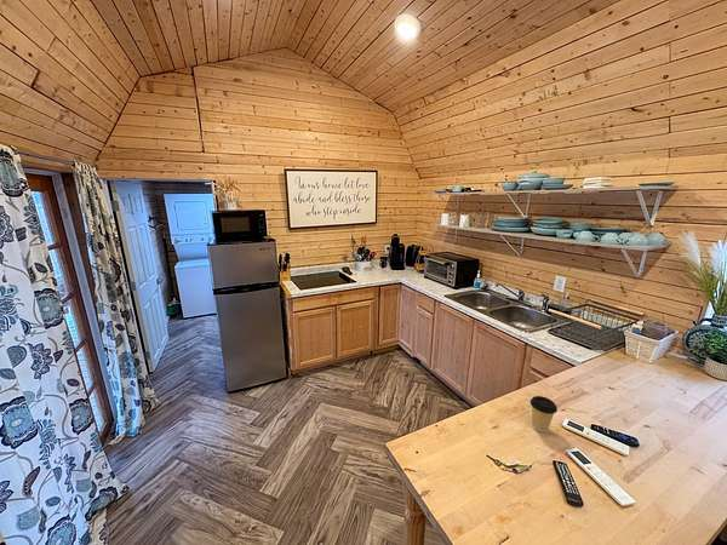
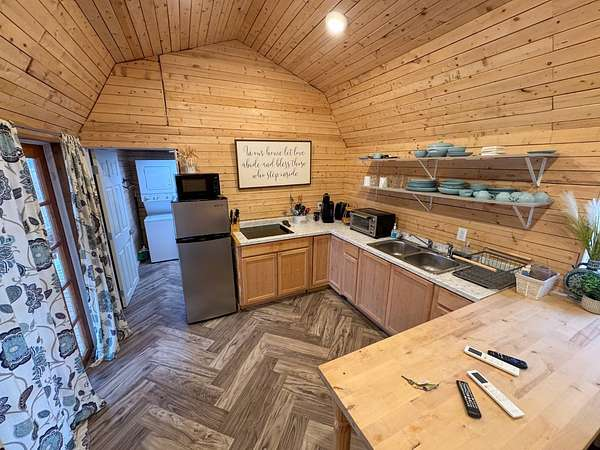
- coffee cup [529,395,559,434]
